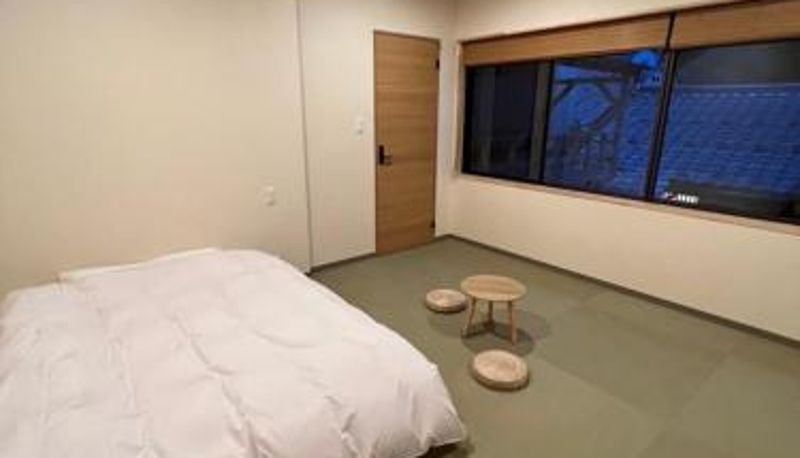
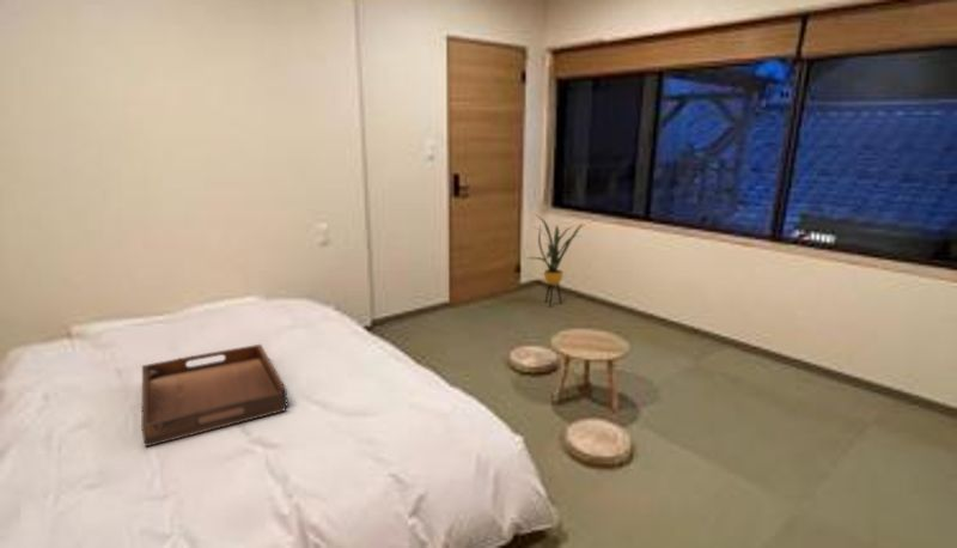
+ house plant [528,213,585,308]
+ serving tray [140,343,289,447]
